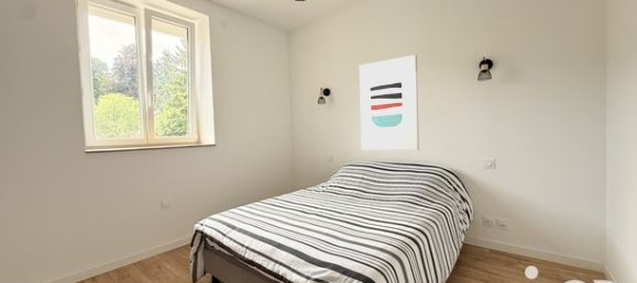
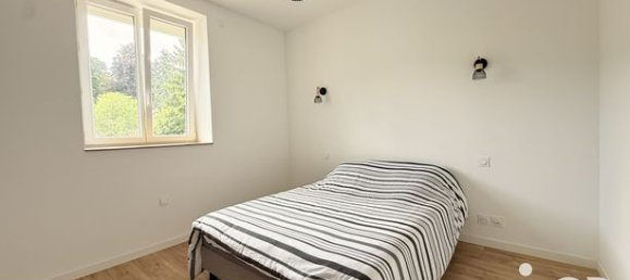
- wall art [359,54,420,151]
